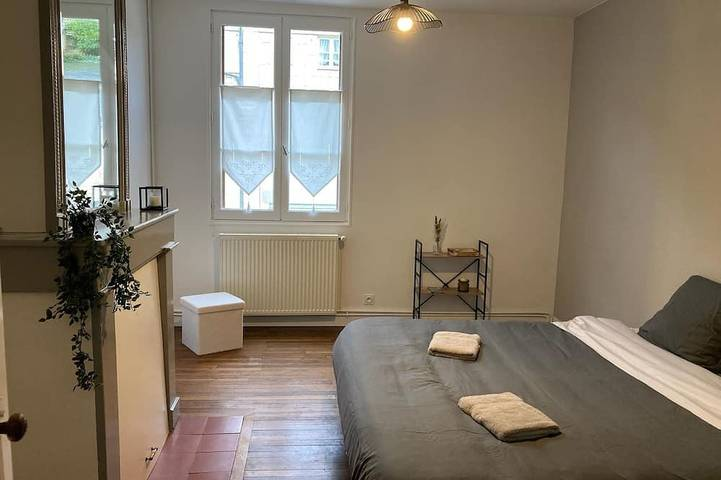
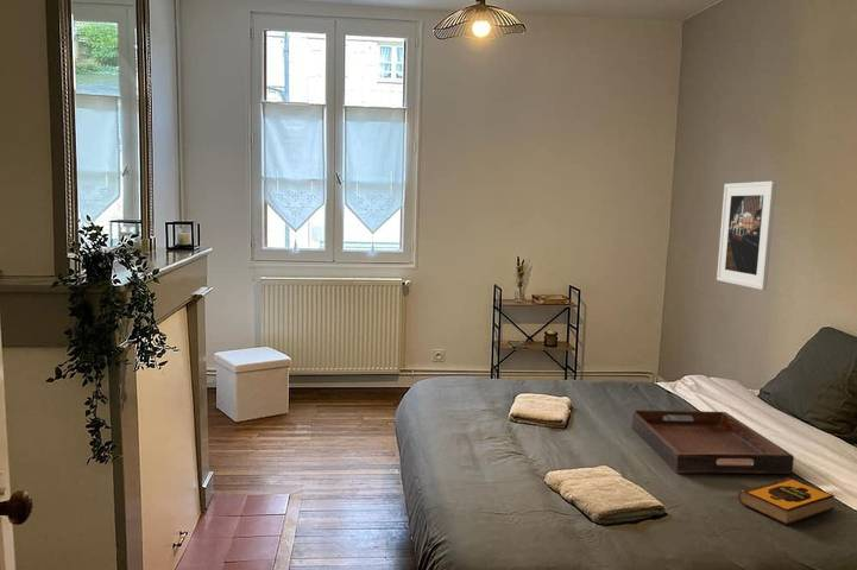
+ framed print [716,180,777,291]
+ serving tray [631,408,795,475]
+ hardback book [737,476,836,526]
